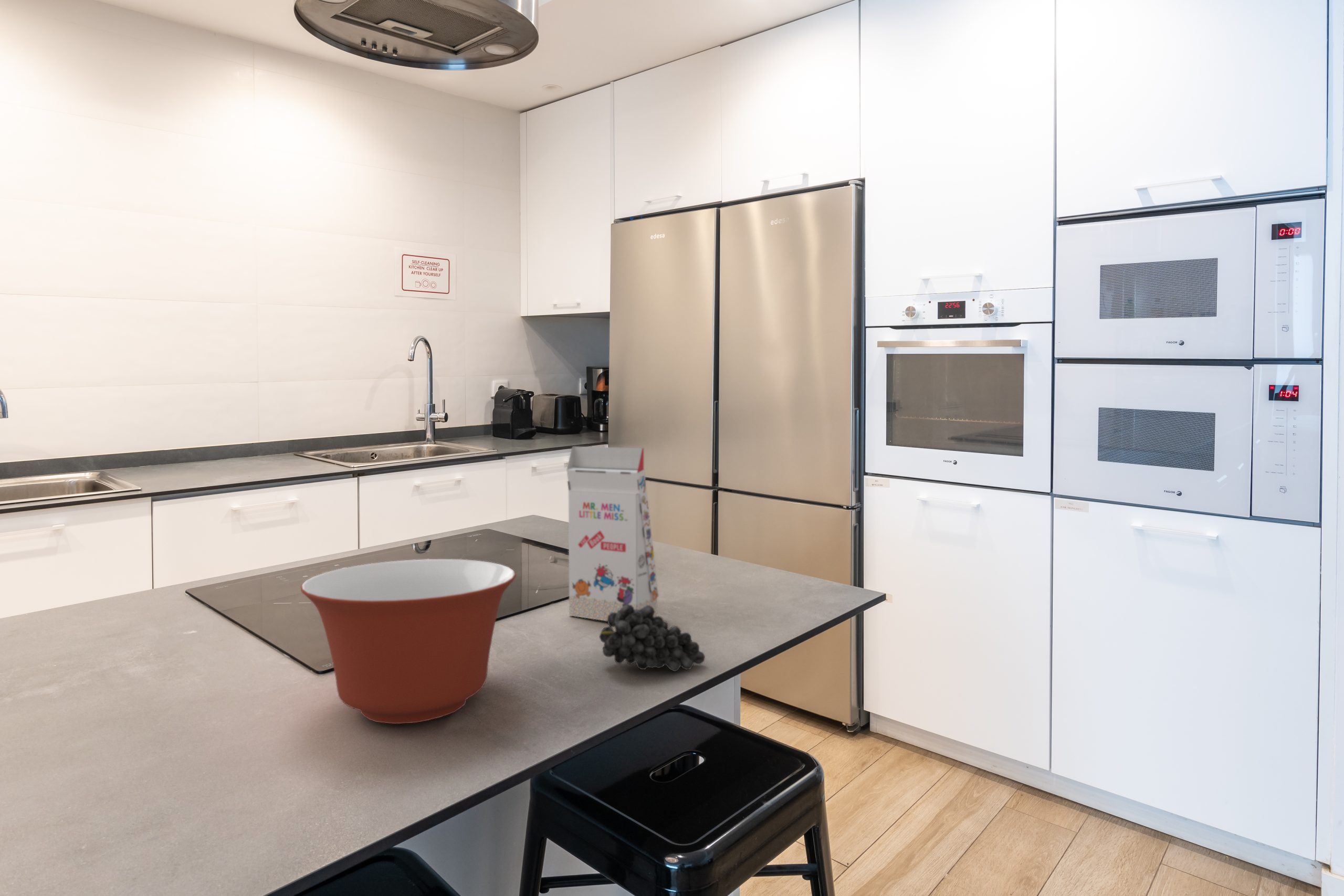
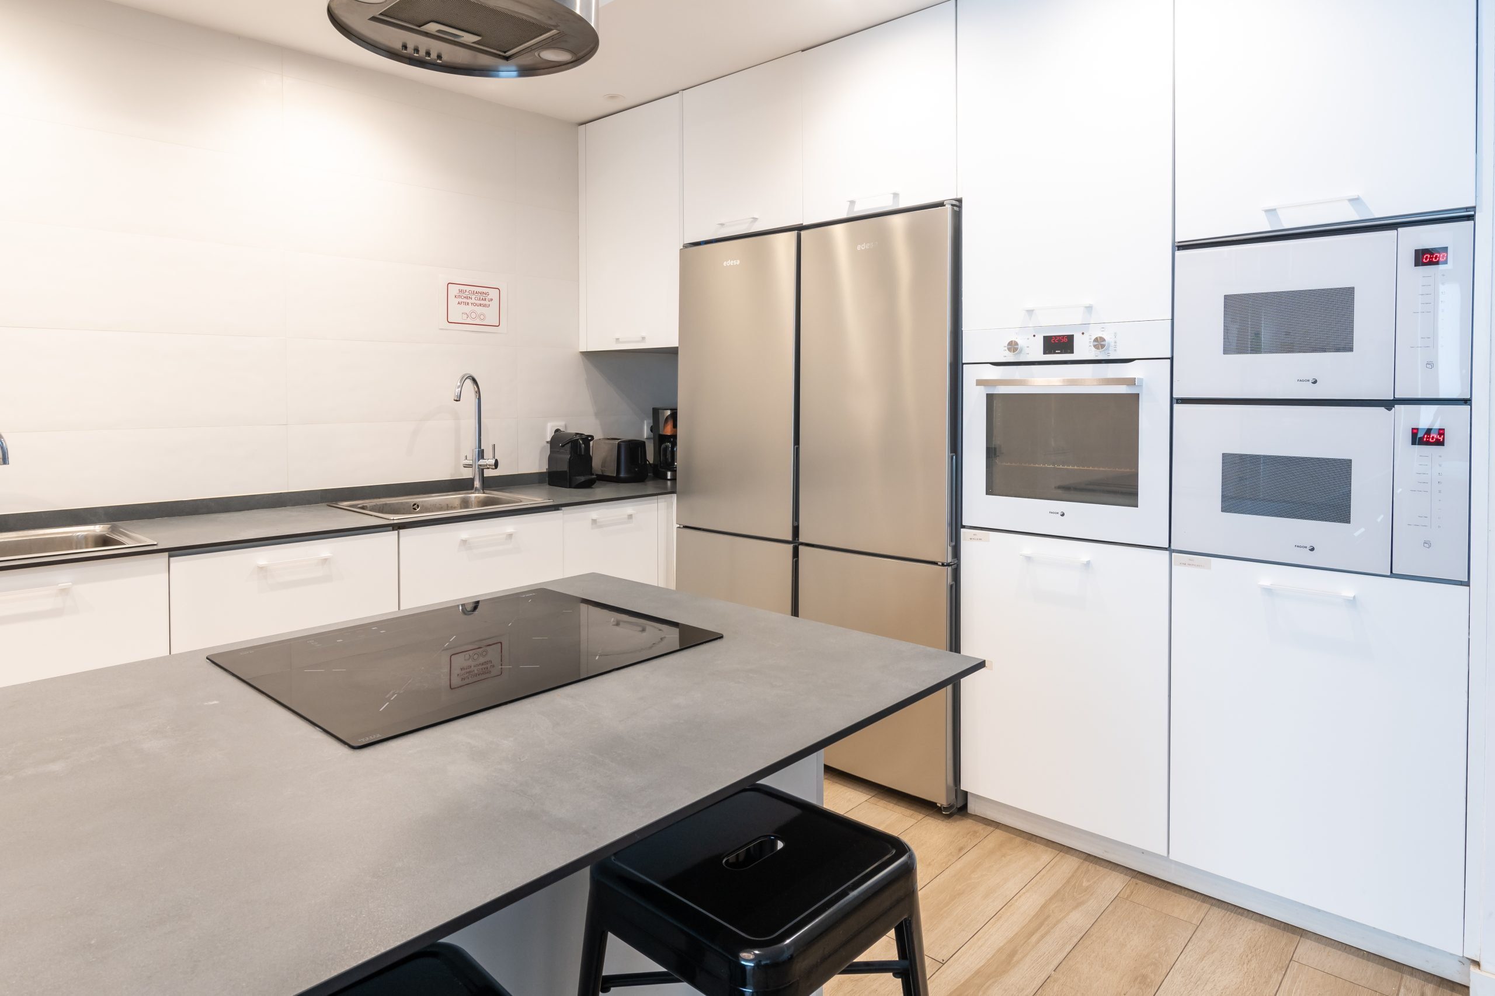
- gift box [566,446,659,621]
- fruit [598,604,706,672]
- mixing bowl [300,558,517,724]
